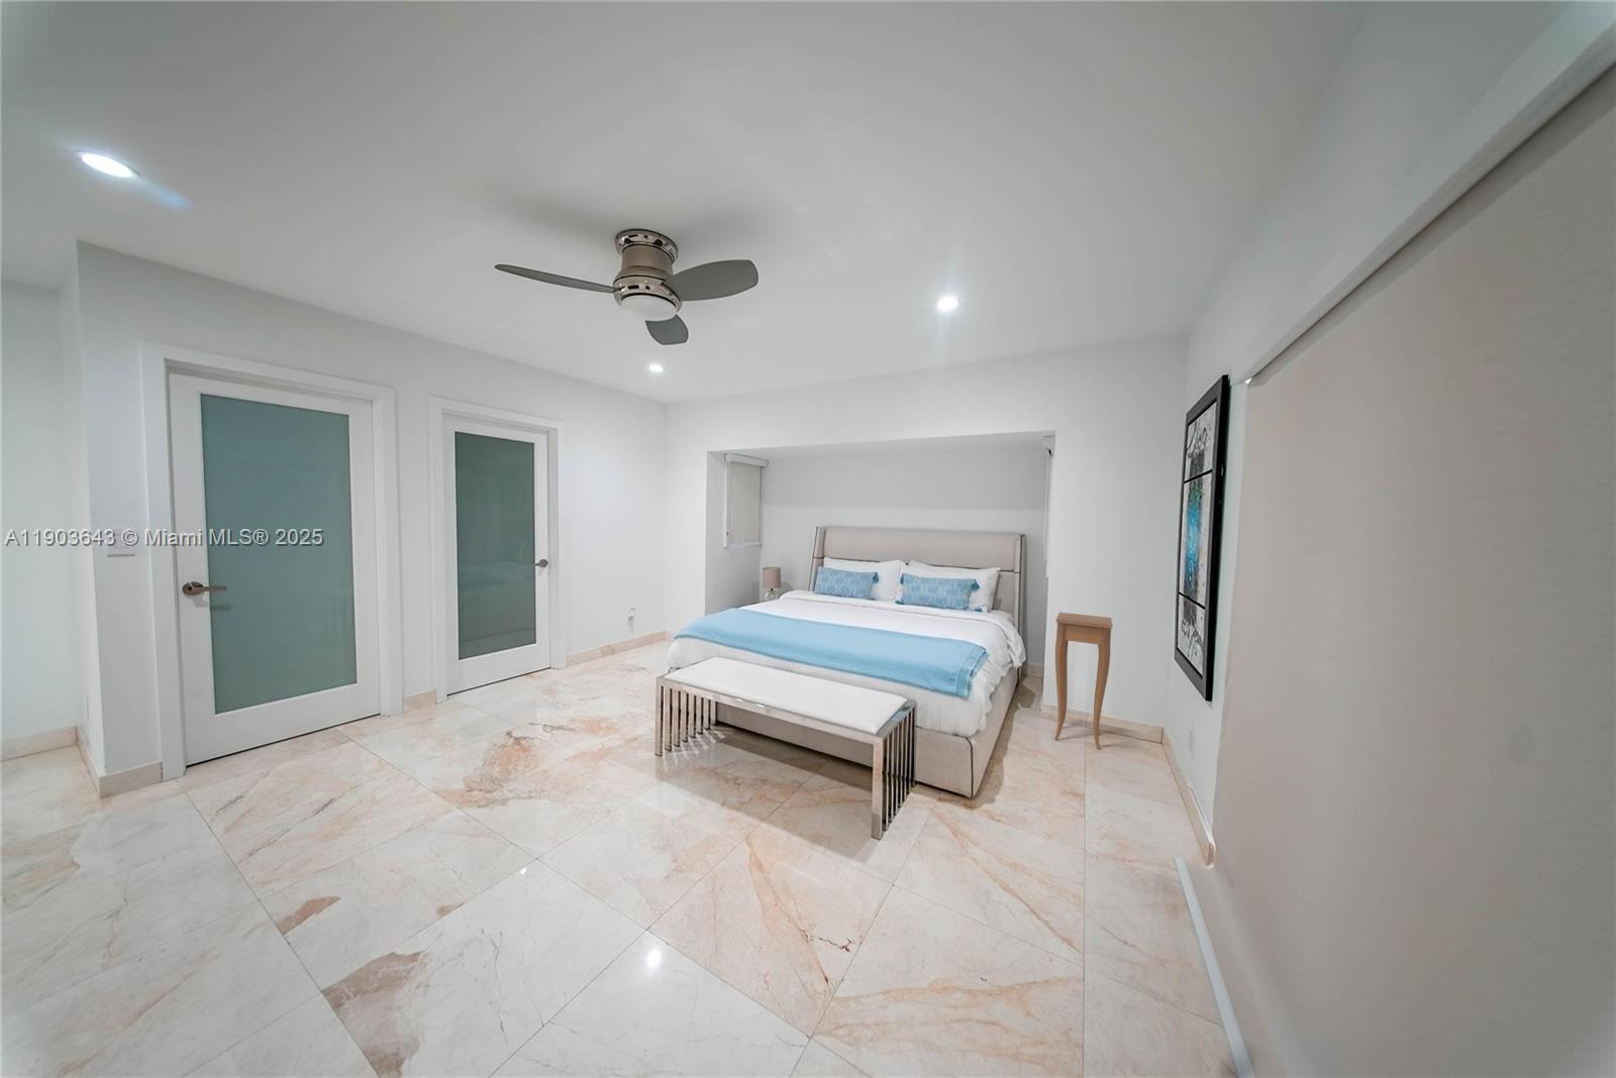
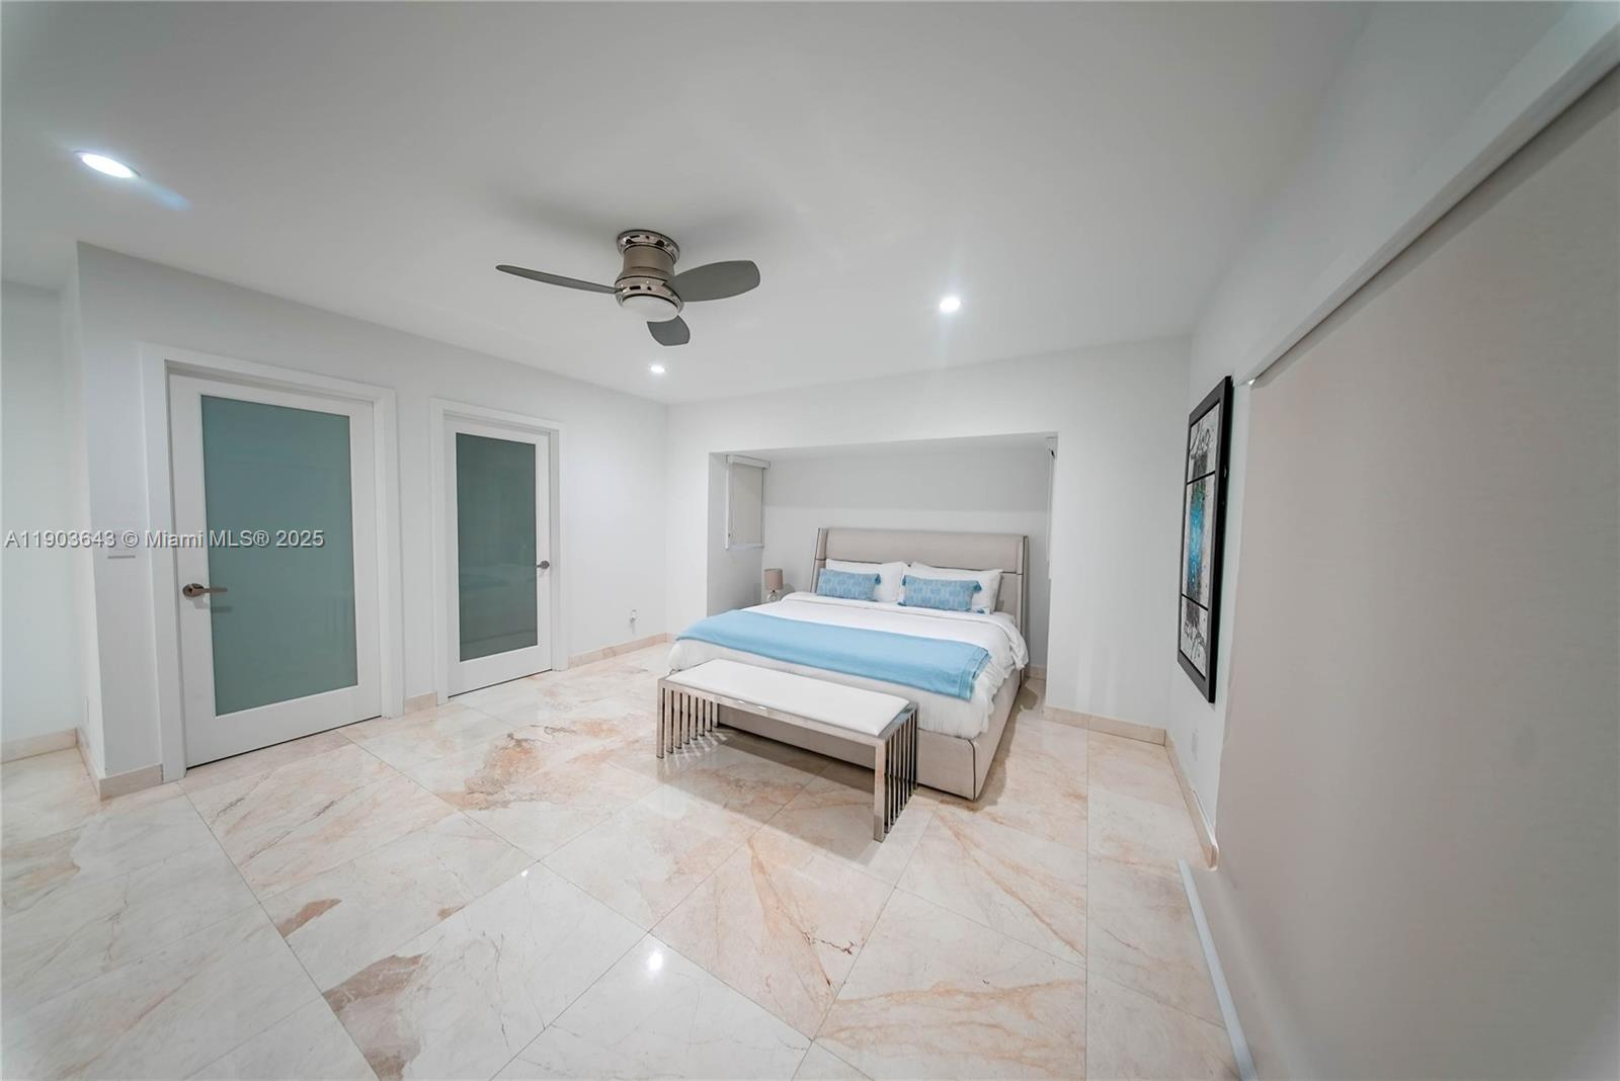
- side table [1053,611,1113,750]
